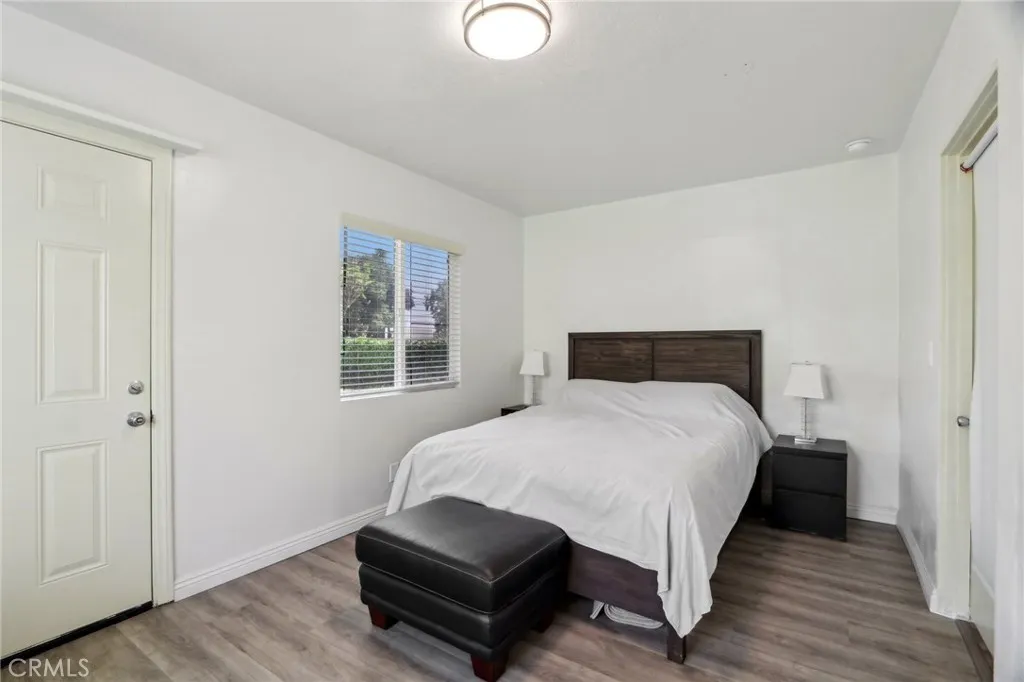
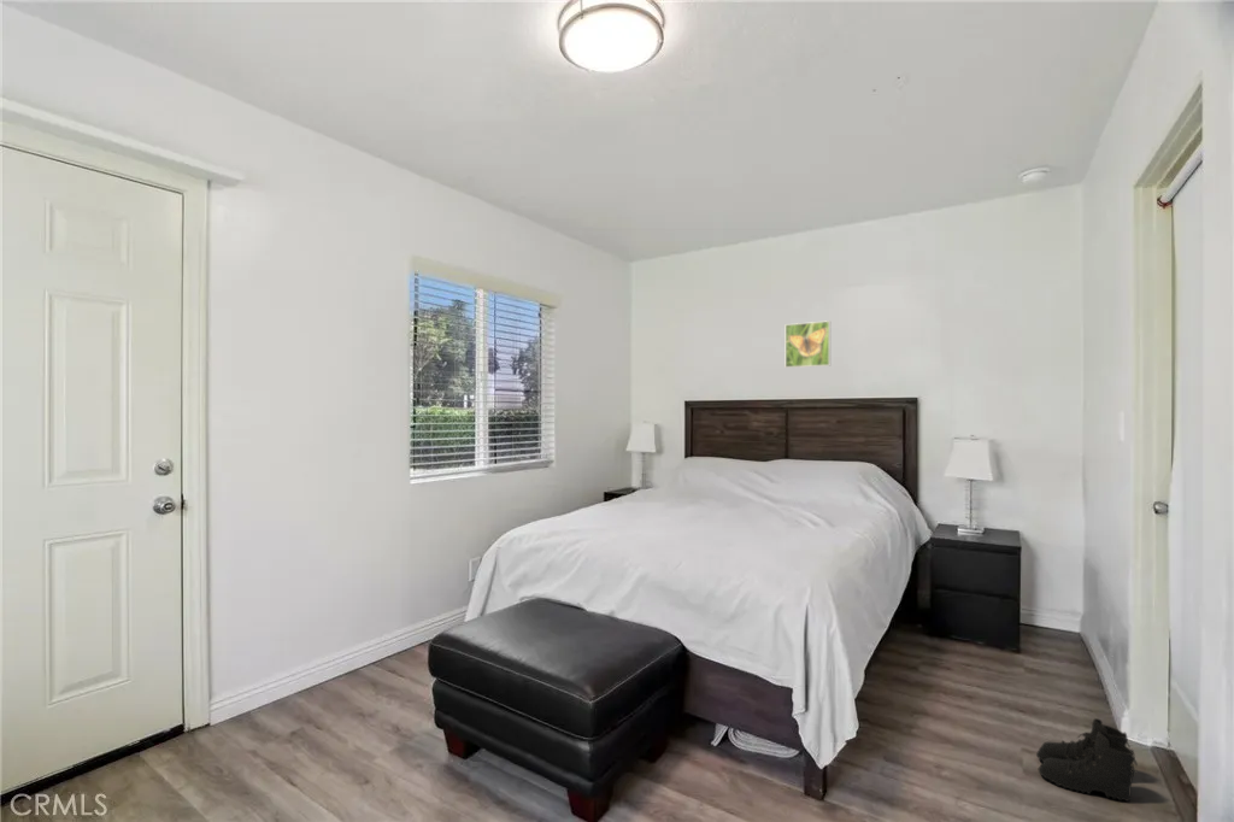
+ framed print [785,319,832,369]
+ boots [1035,717,1140,803]
